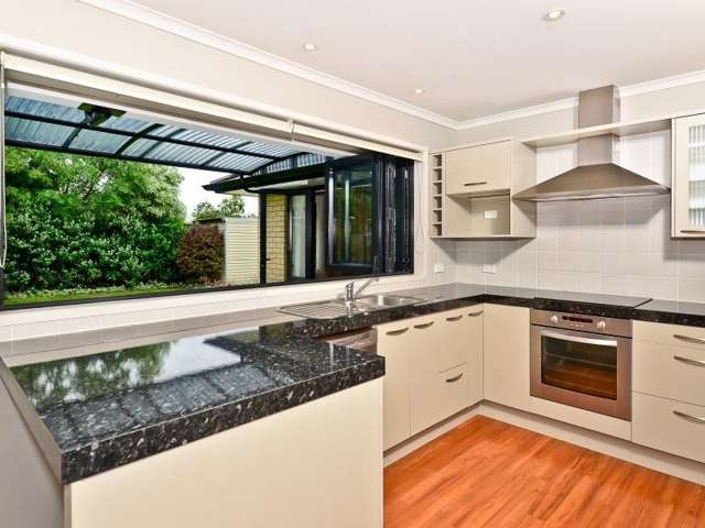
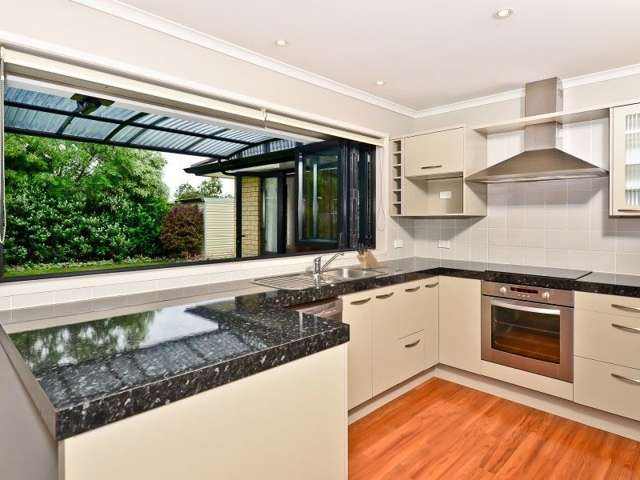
+ knife block [355,242,382,270]
